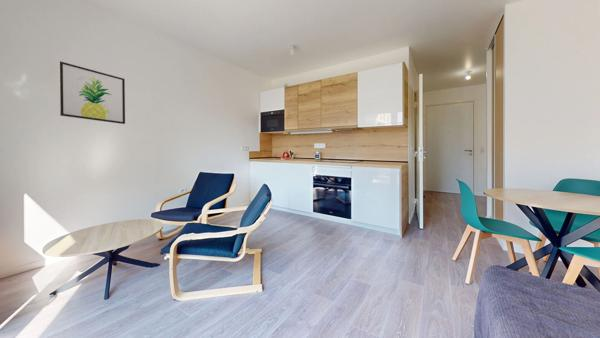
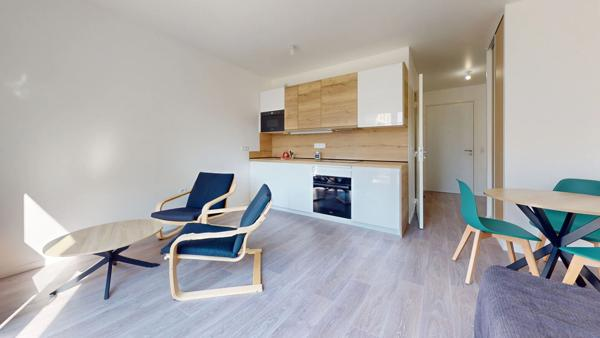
- wall art [58,60,126,125]
